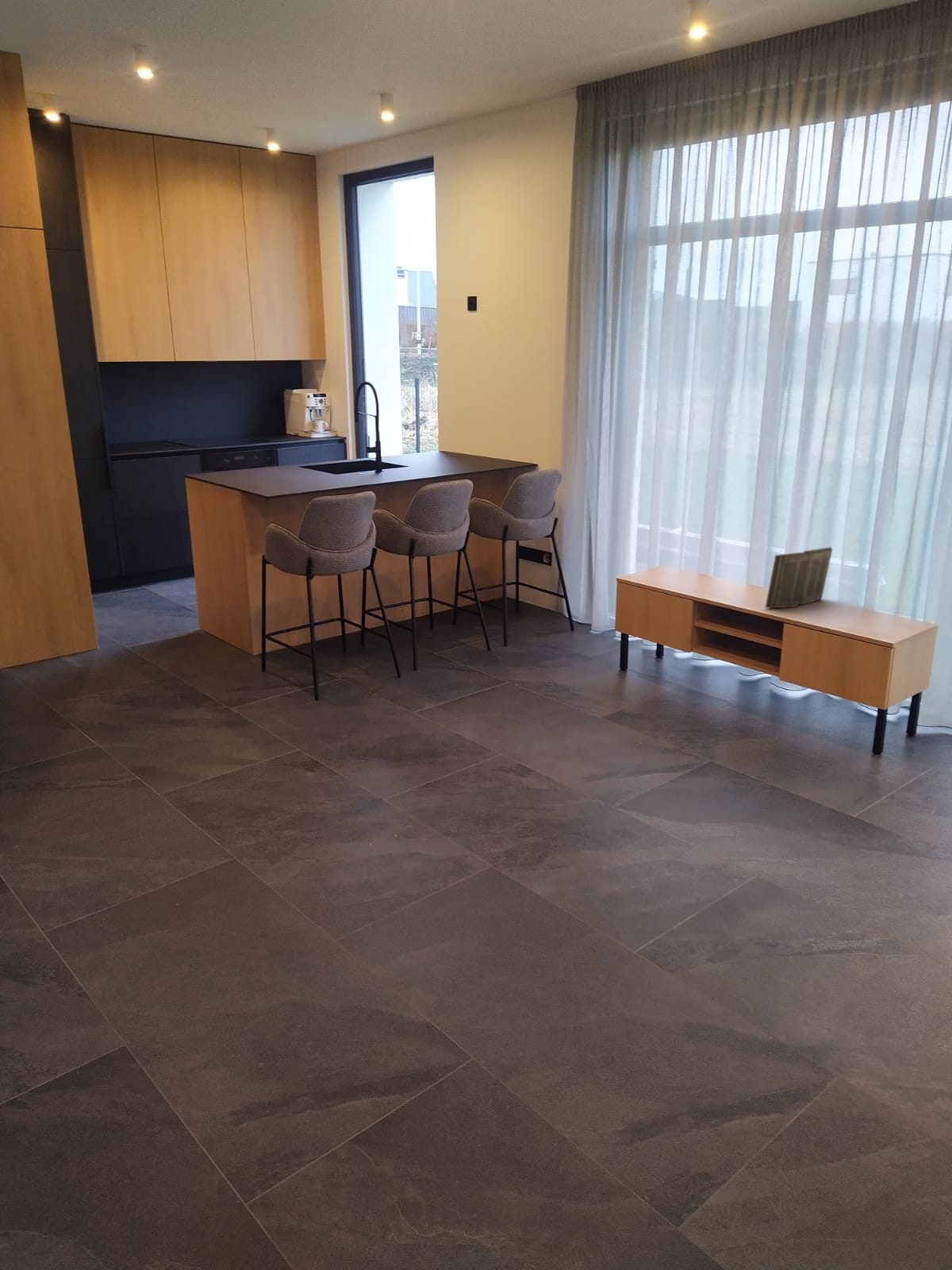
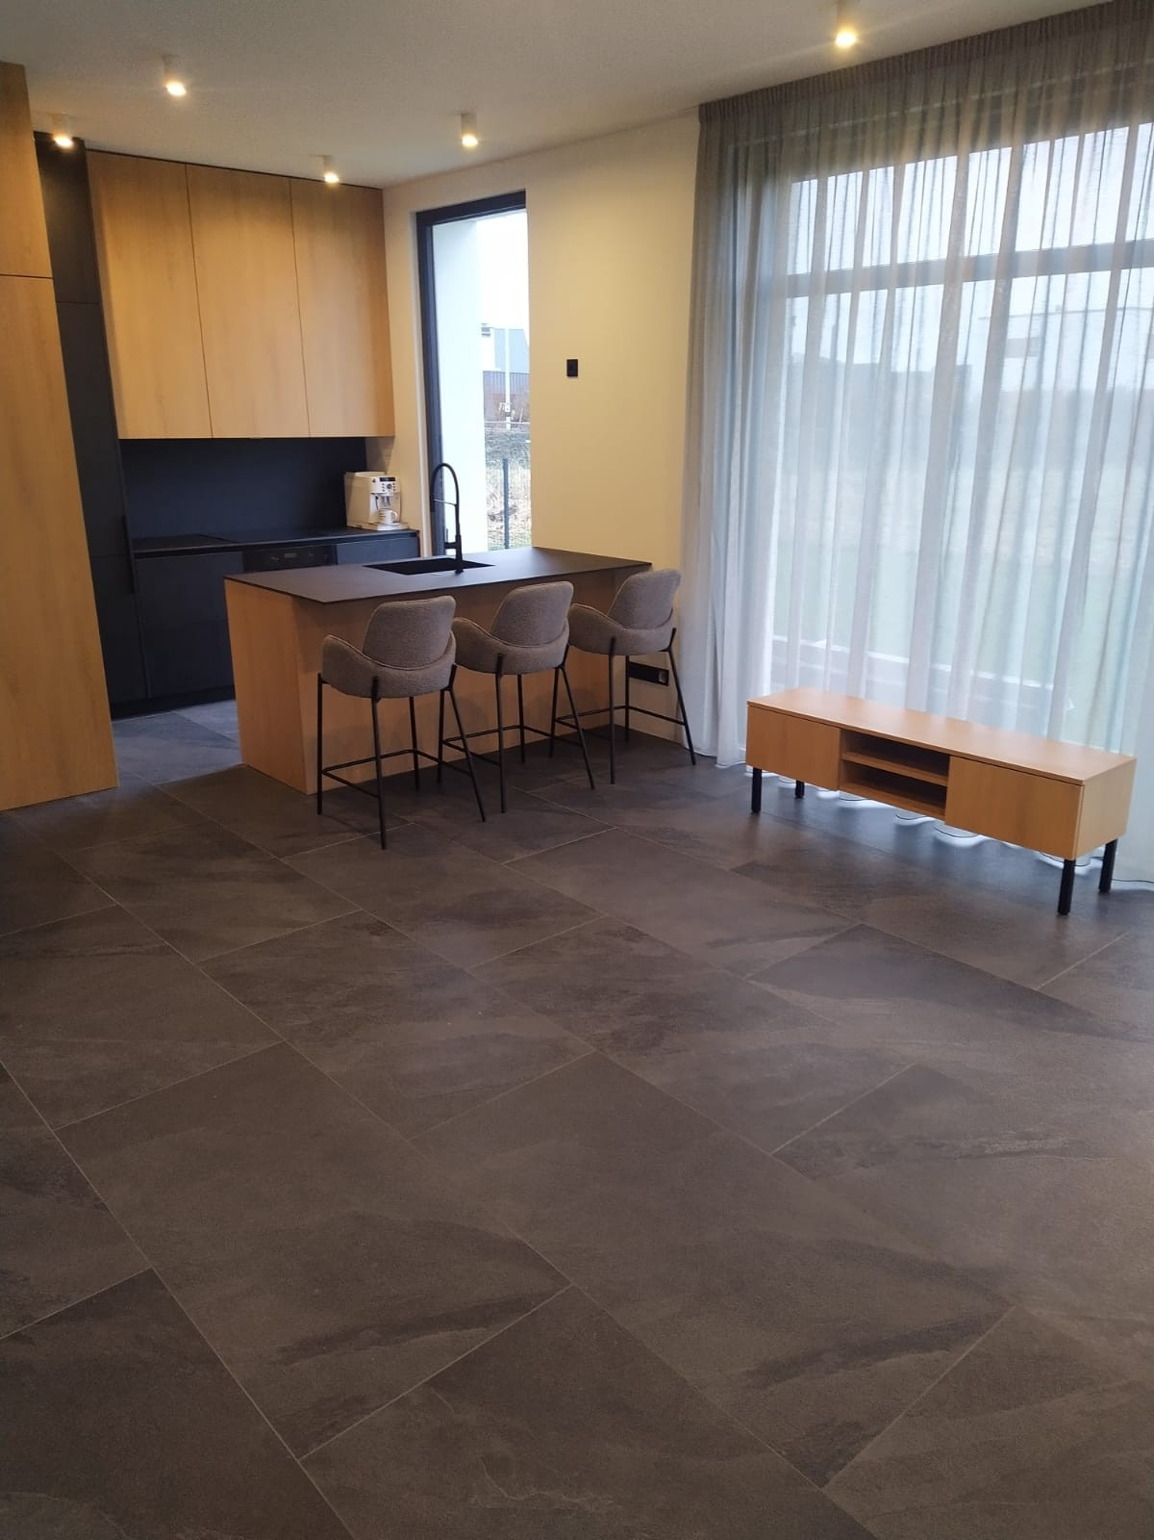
- book [764,546,833,609]
